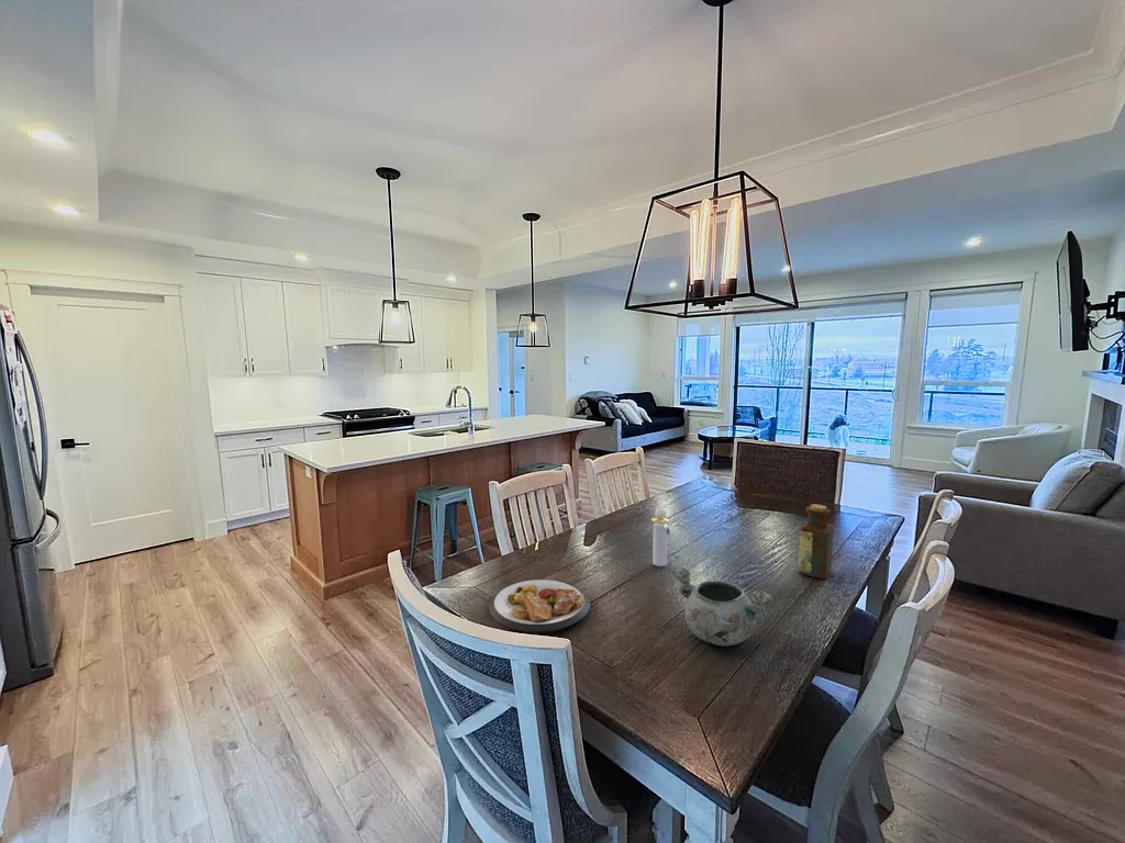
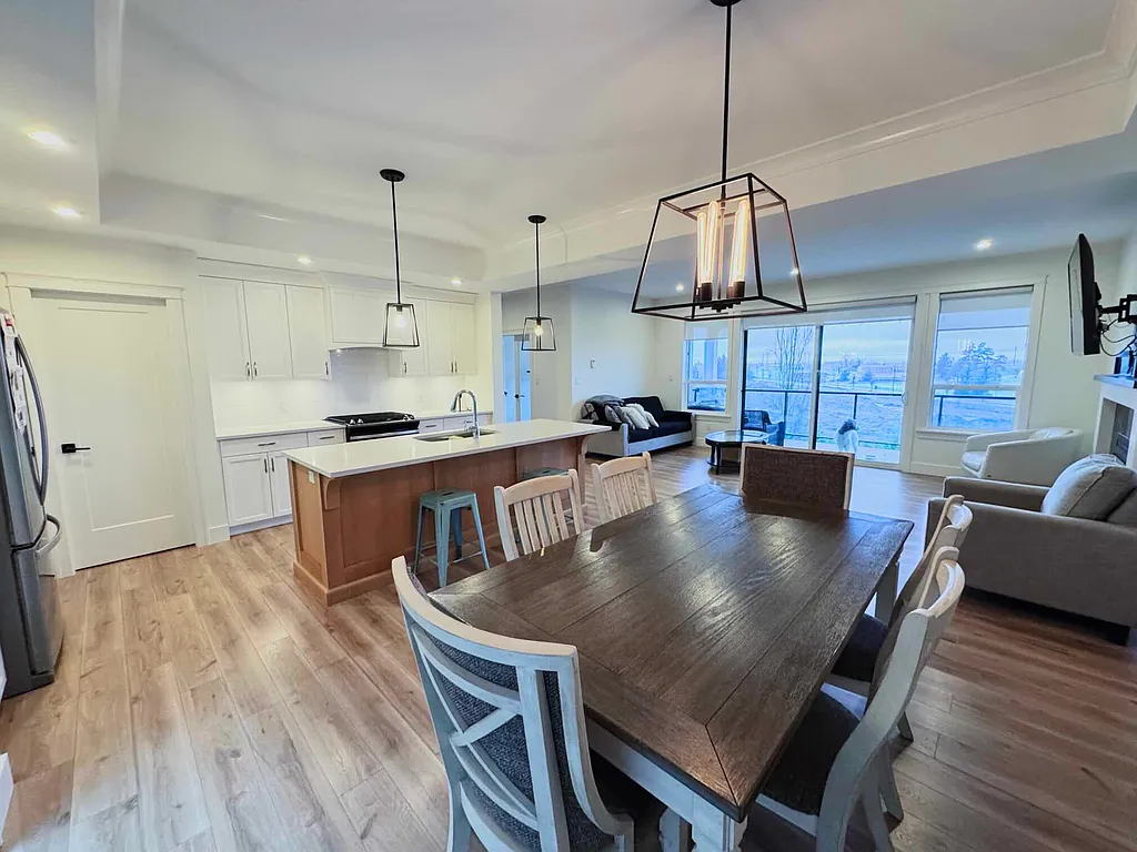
- plate [488,578,591,633]
- decorative bowl [671,567,773,647]
- perfume bottle [650,507,670,567]
- bottle [798,503,835,581]
